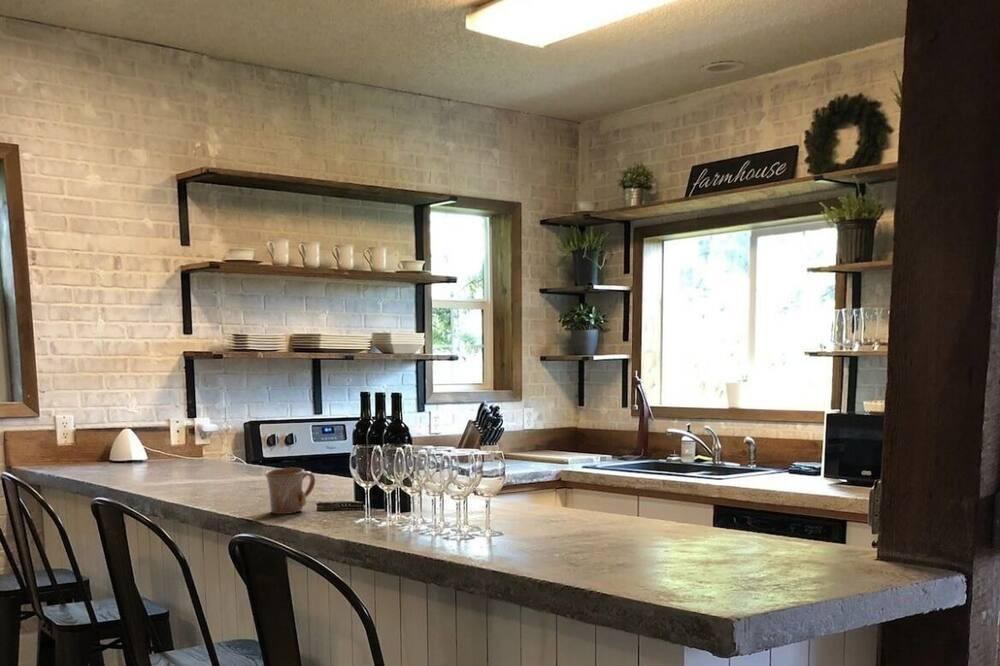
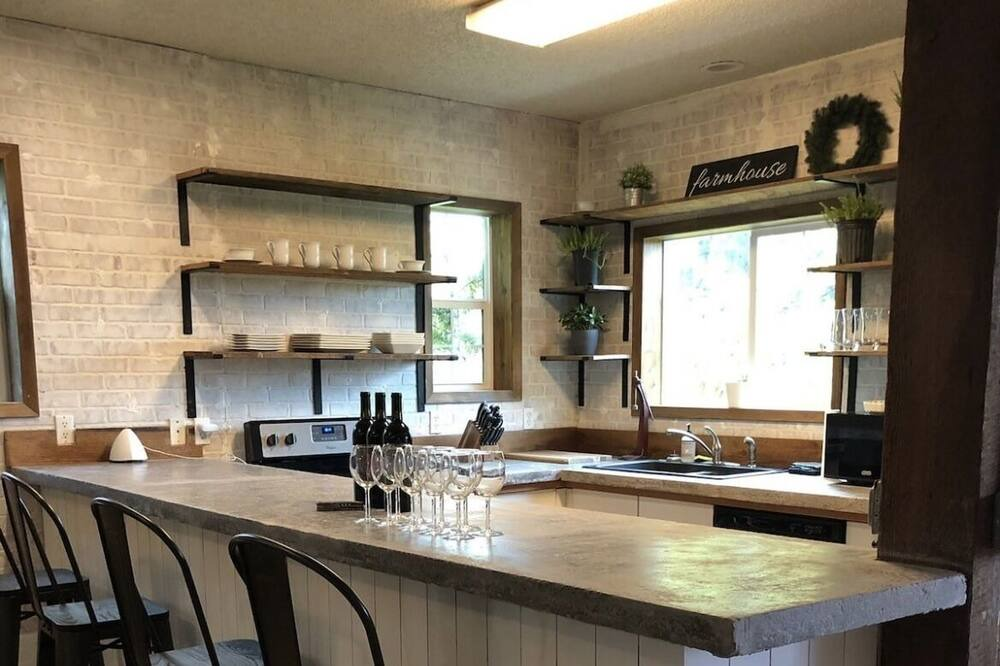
- mug [264,467,316,515]
